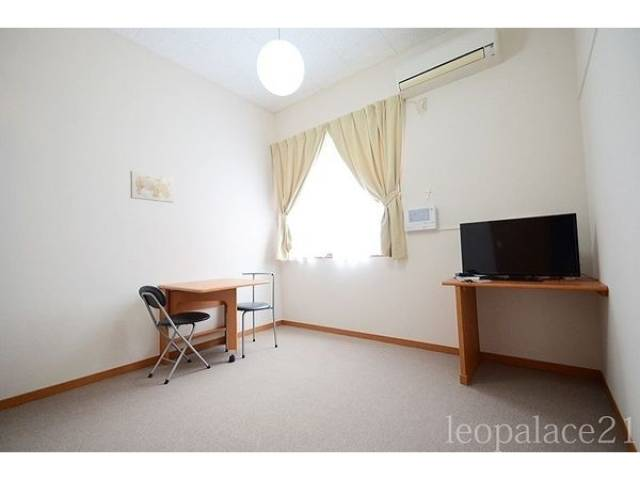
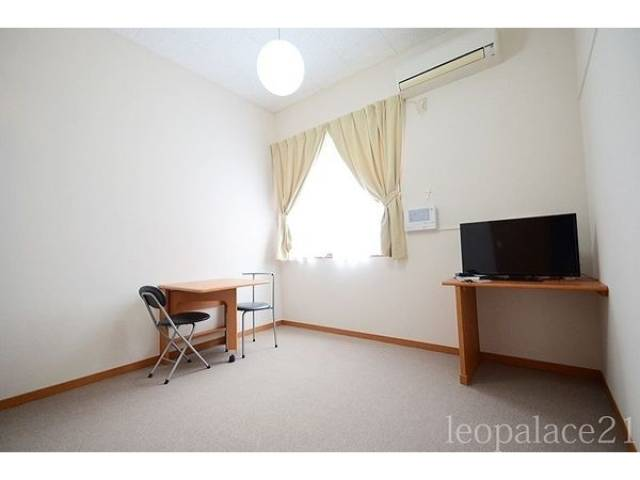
- wall art [129,170,175,204]
